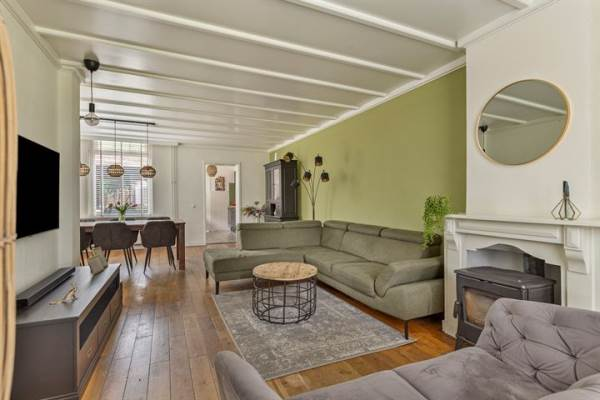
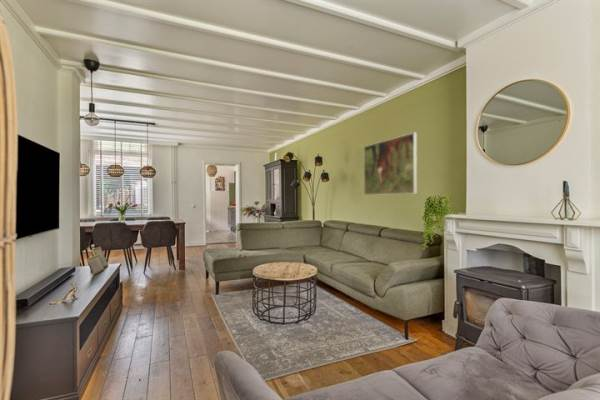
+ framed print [363,132,417,196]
